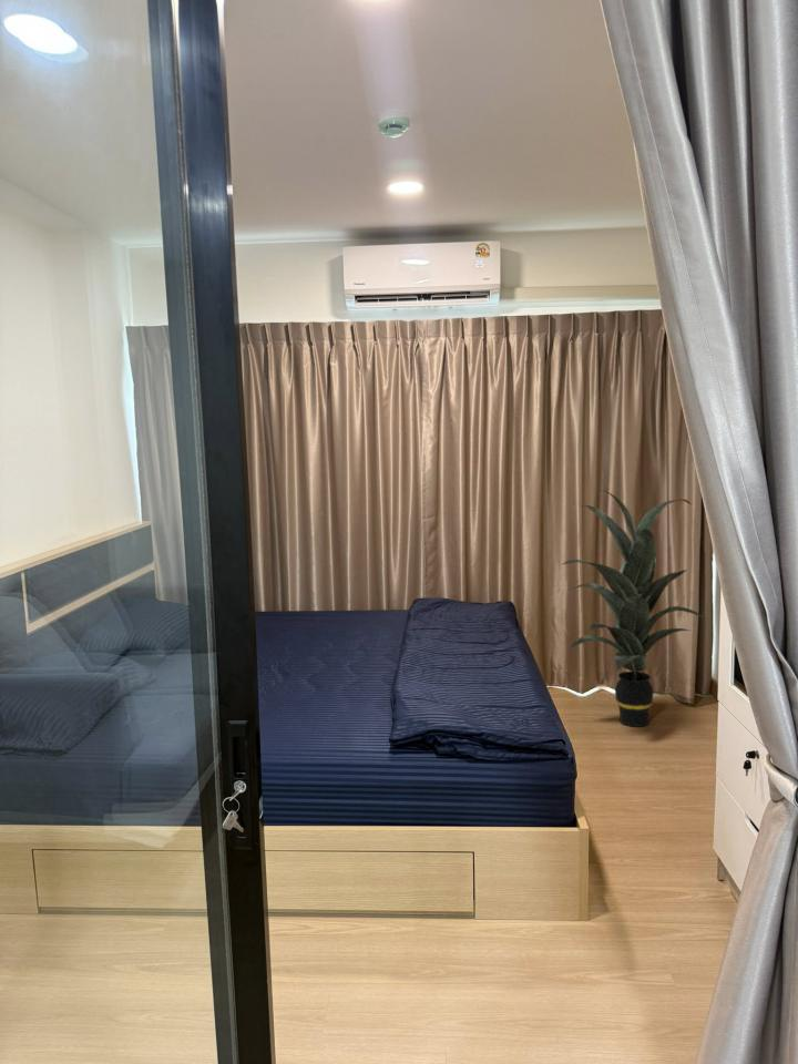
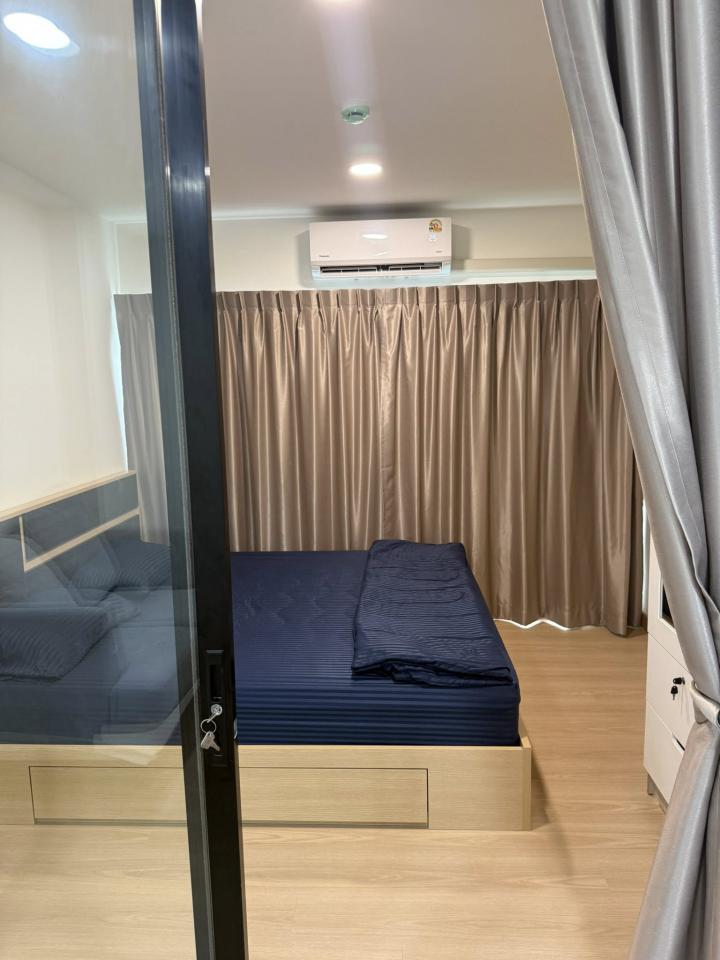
- indoor plant [560,489,707,728]
